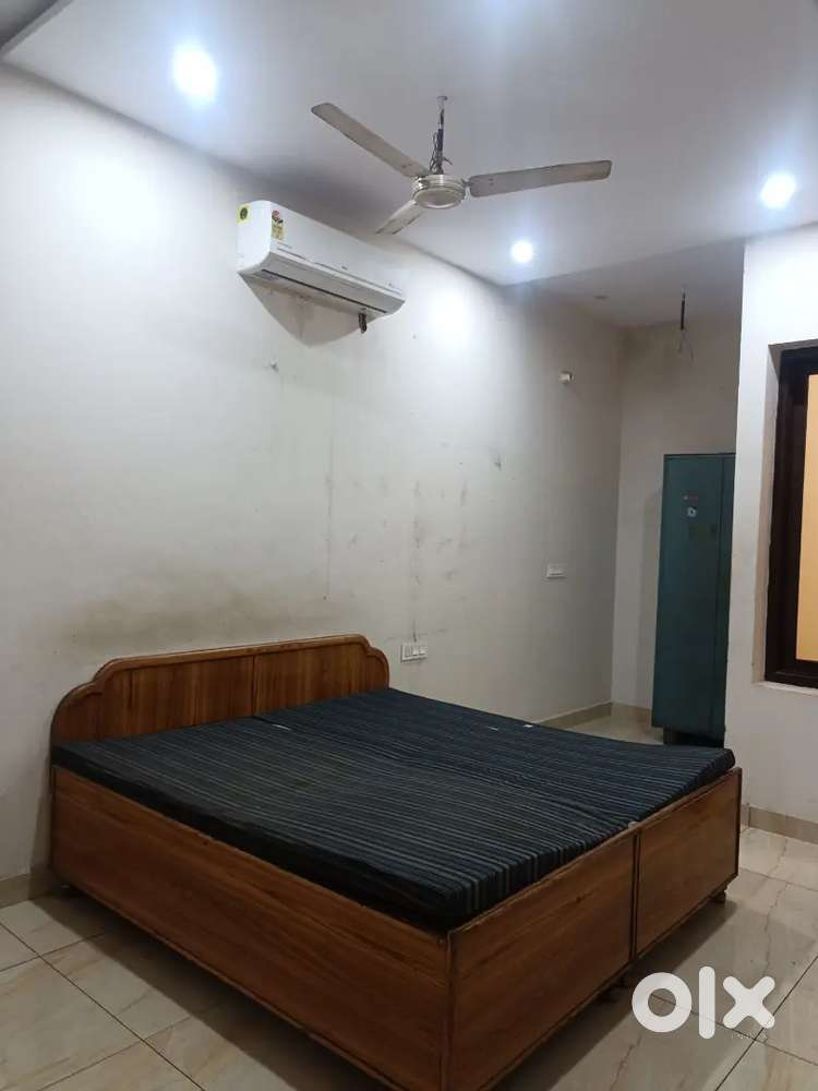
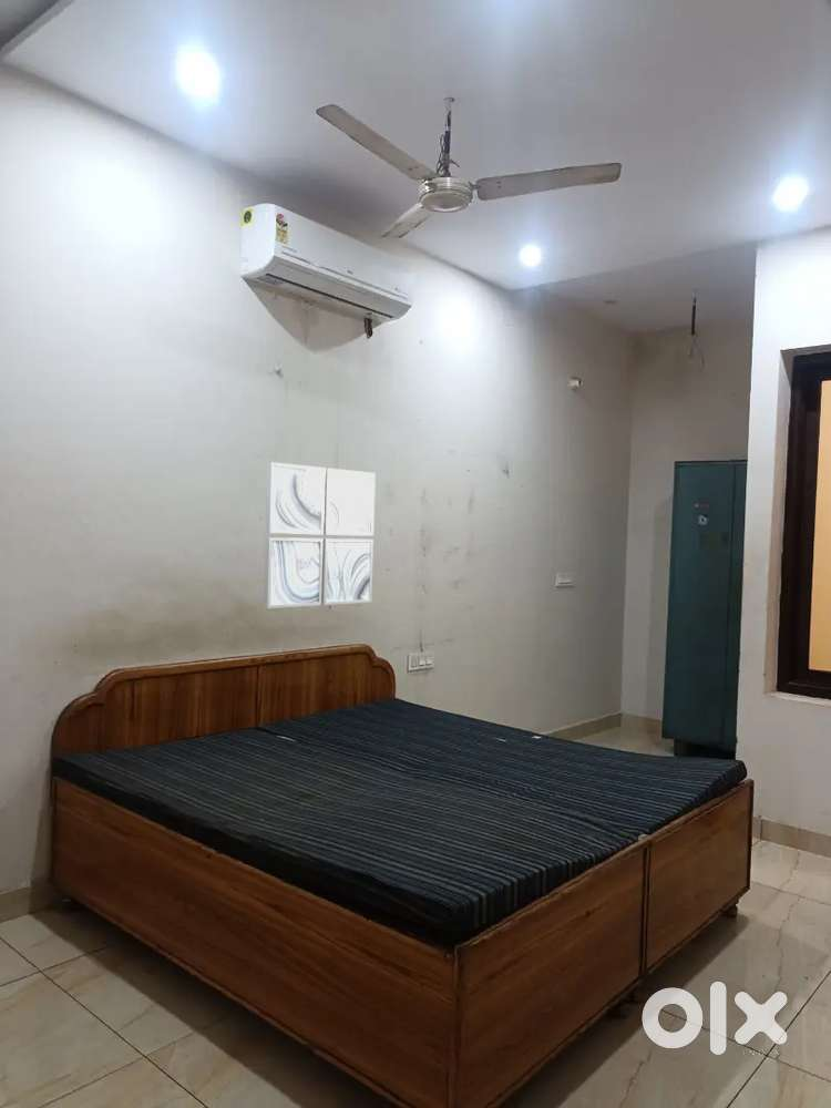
+ wall art [263,461,377,609]
